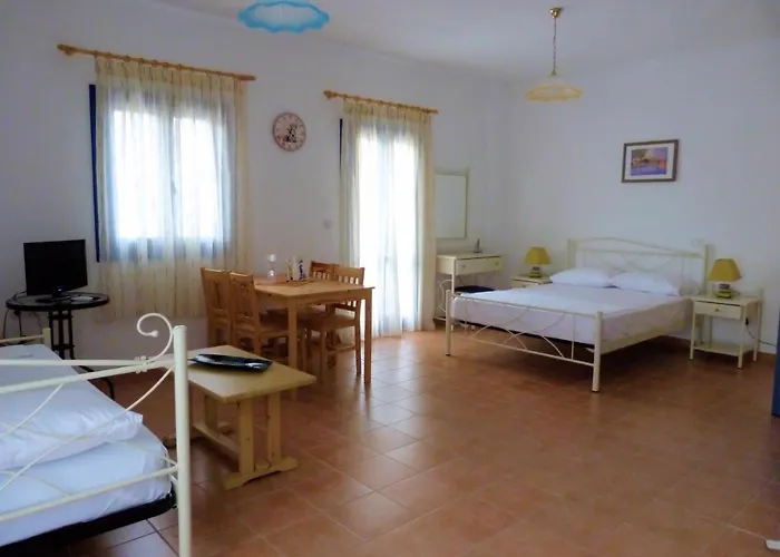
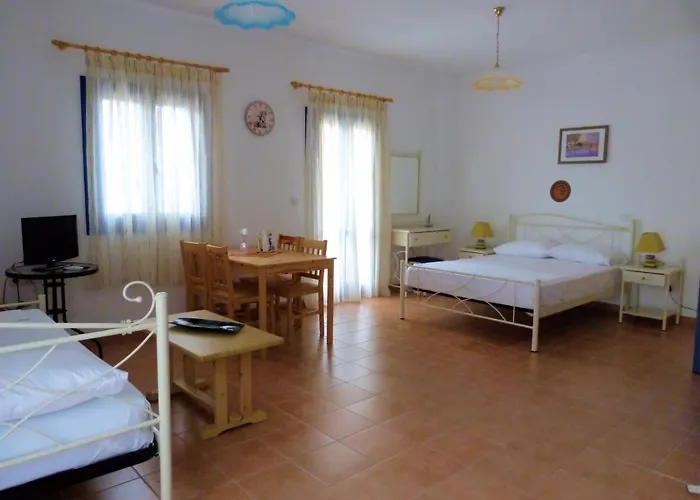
+ decorative plate [549,179,572,203]
